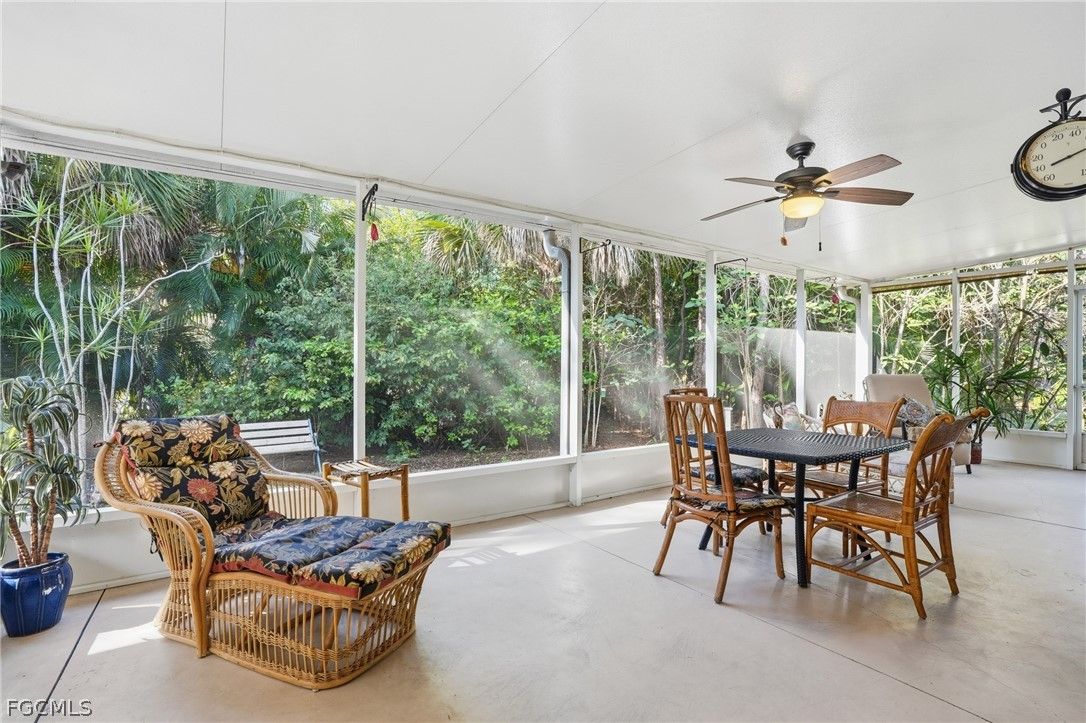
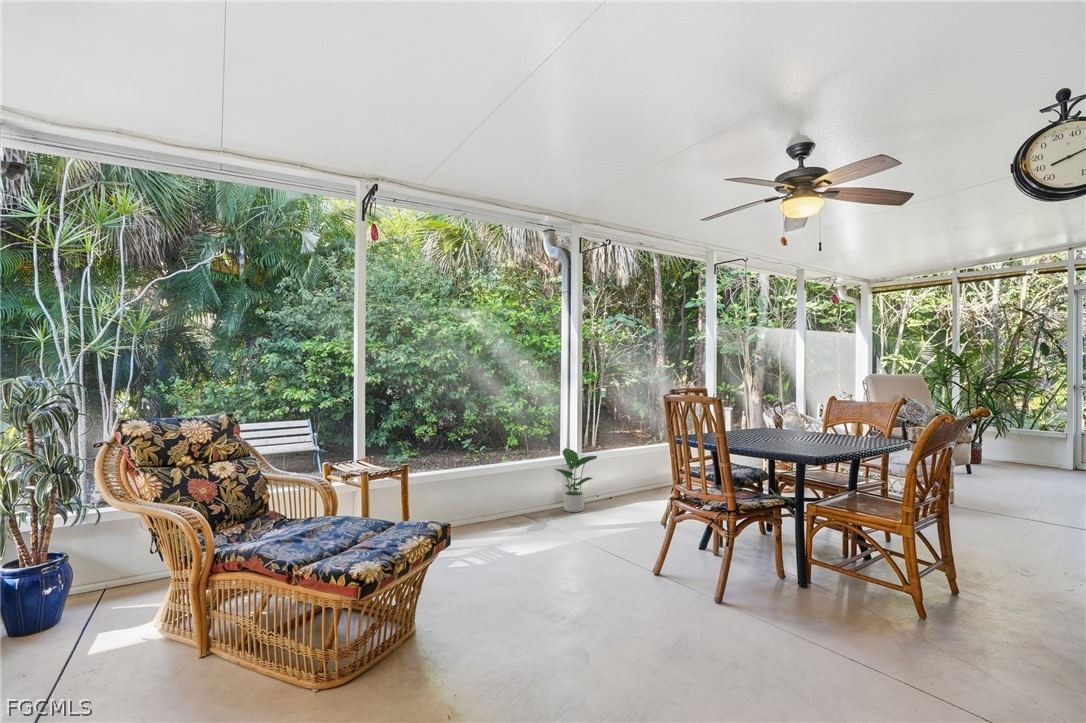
+ potted plant [554,447,598,513]
